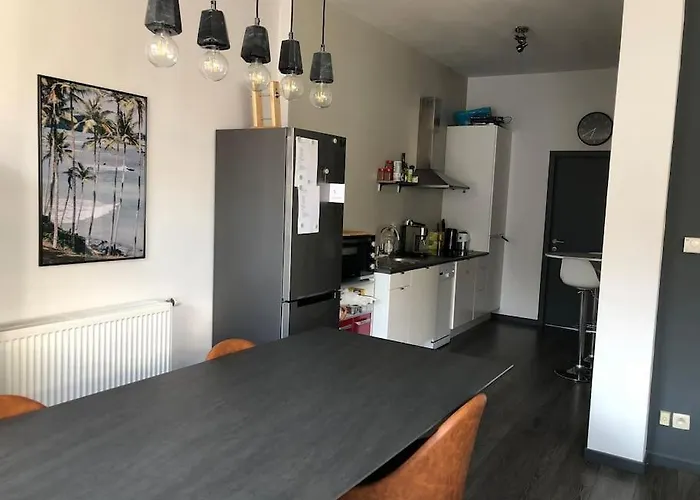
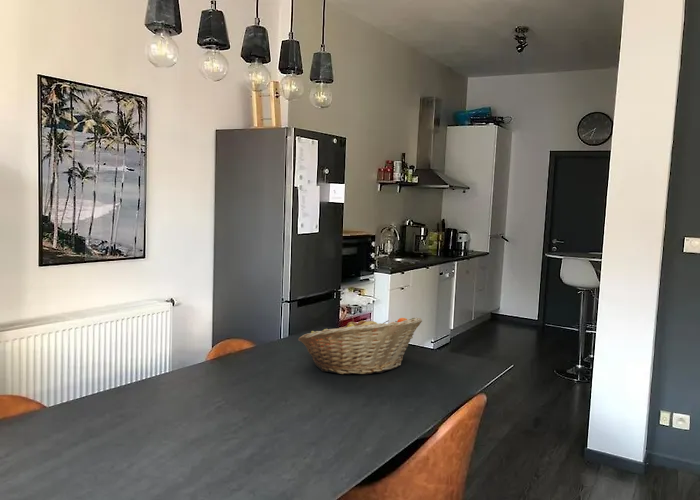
+ fruit basket [297,316,423,375]
